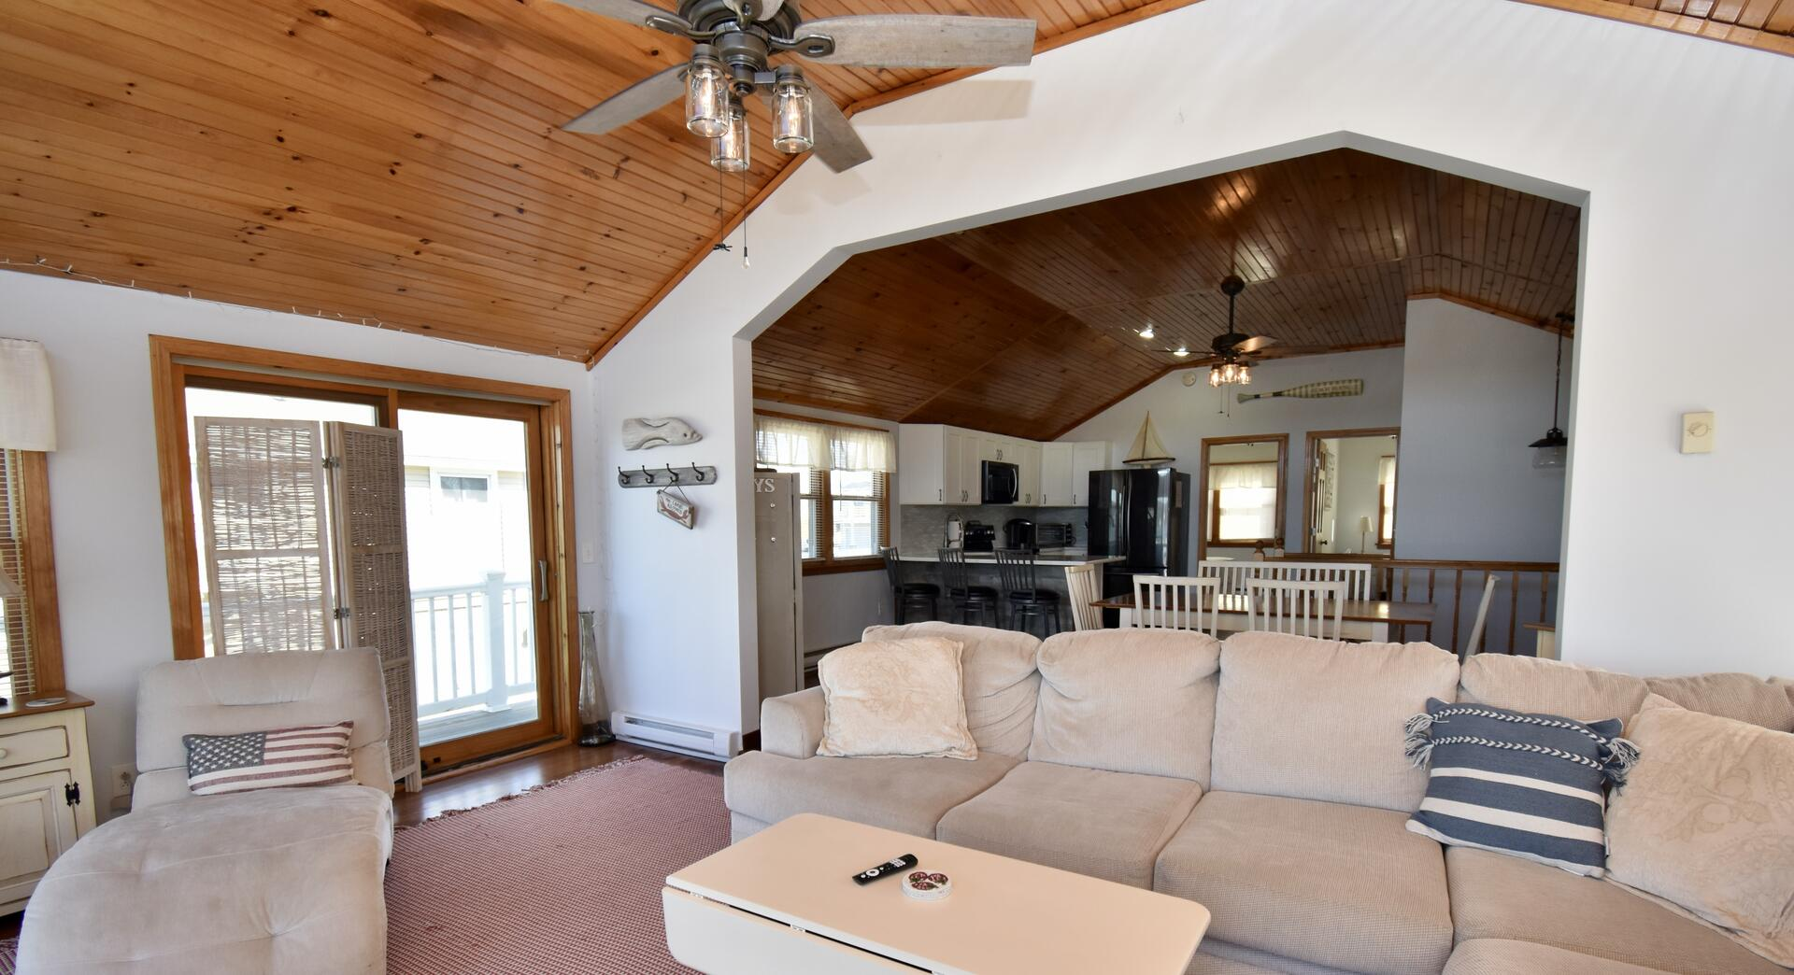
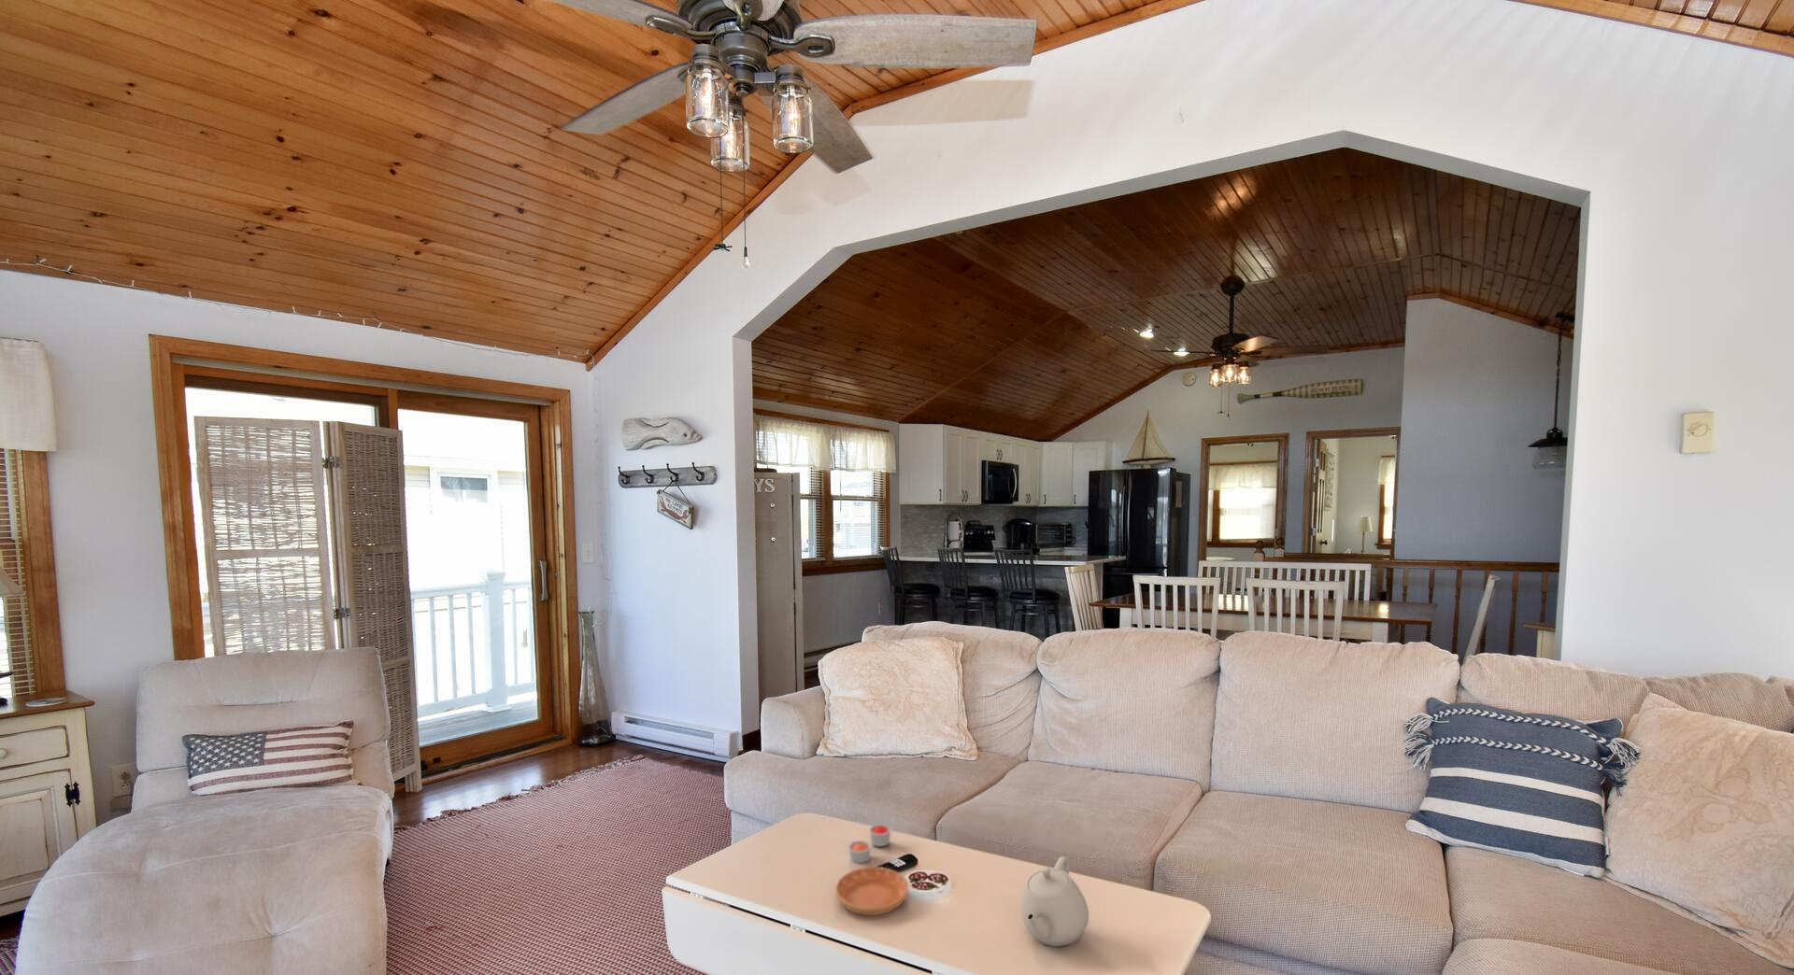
+ saucer [835,866,909,916]
+ candle [848,823,891,863]
+ teapot [1021,855,1089,947]
